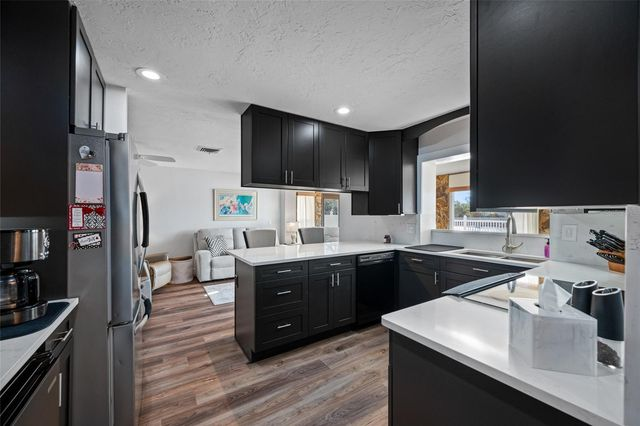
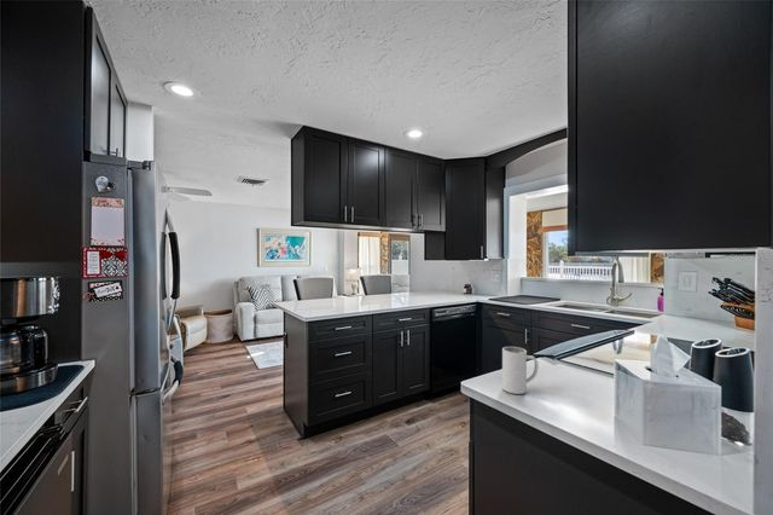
+ mug [501,346,540,395]
